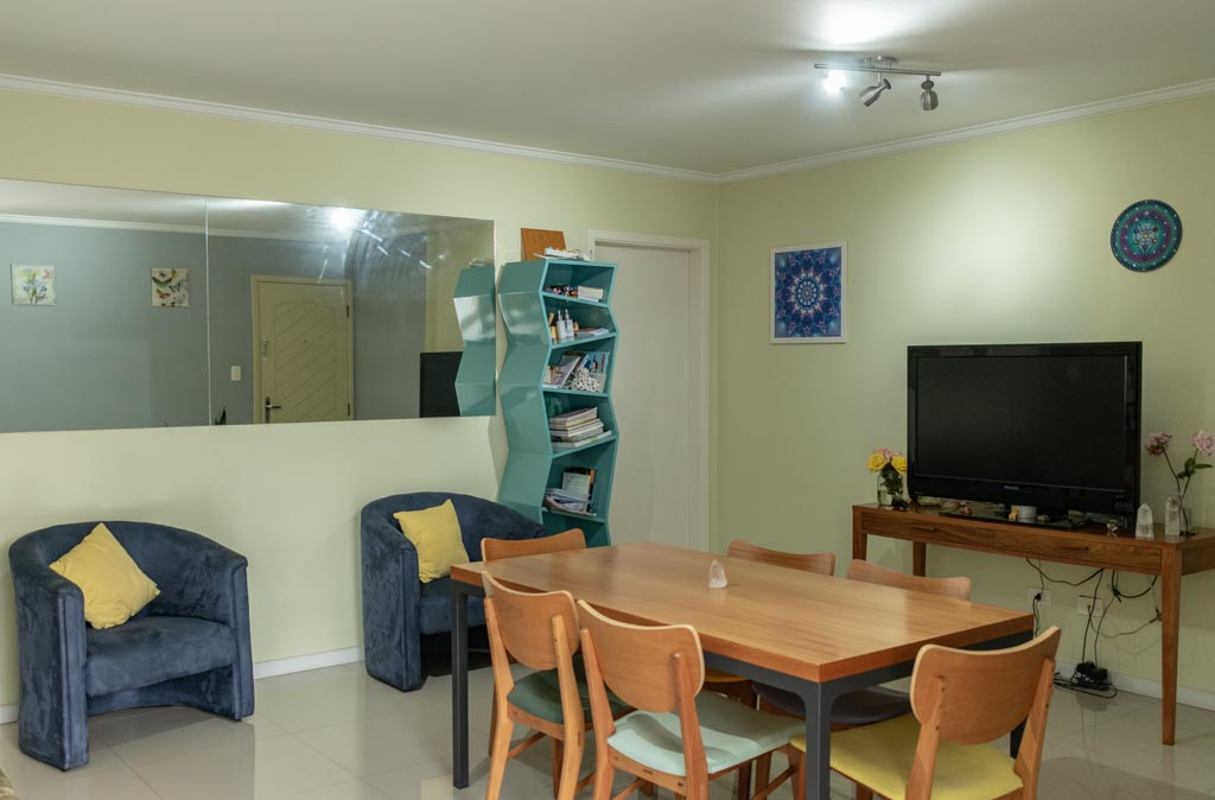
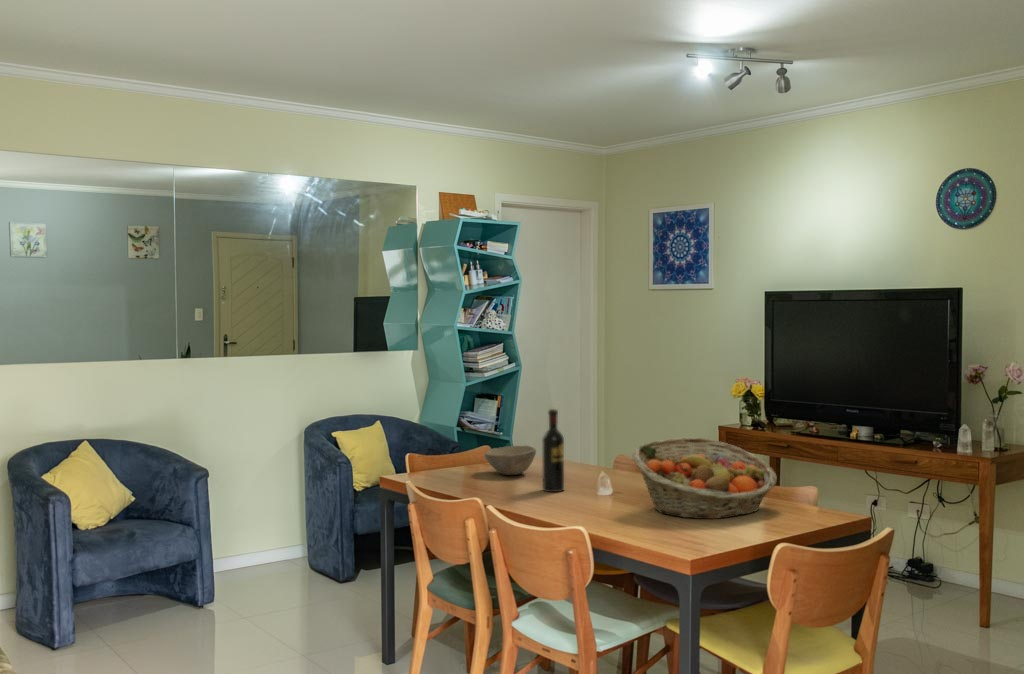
+ wine bottle [541,408,565,493]
+ bowl [484,444,537,476]
+ fruit basket [631,437,778,520]
